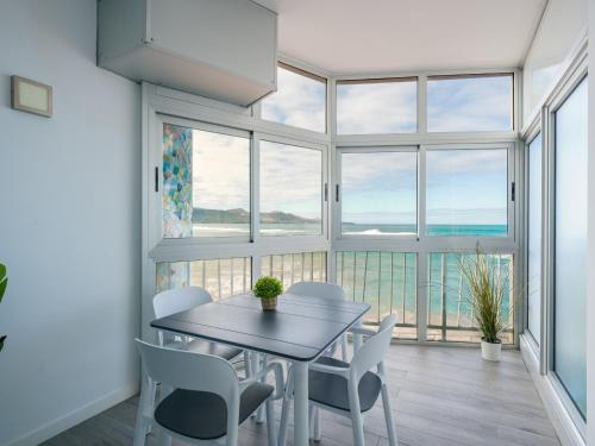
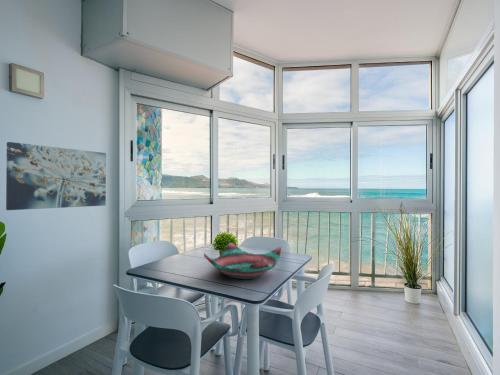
+ wall art [5,141,107,211]
+ decorative bowl [203,242,282,280]
